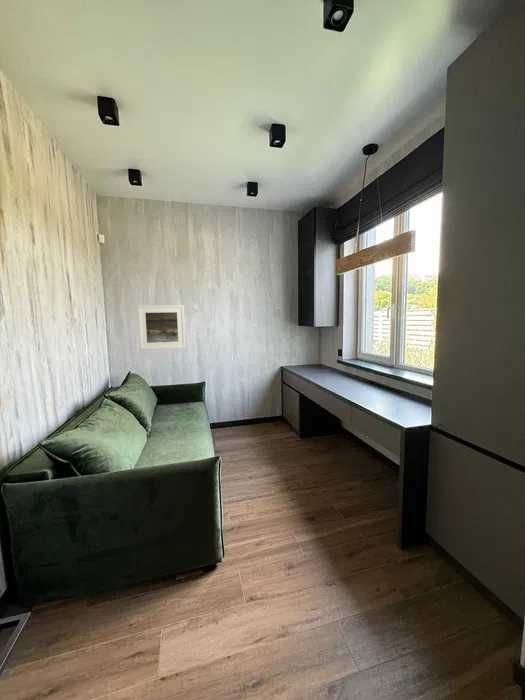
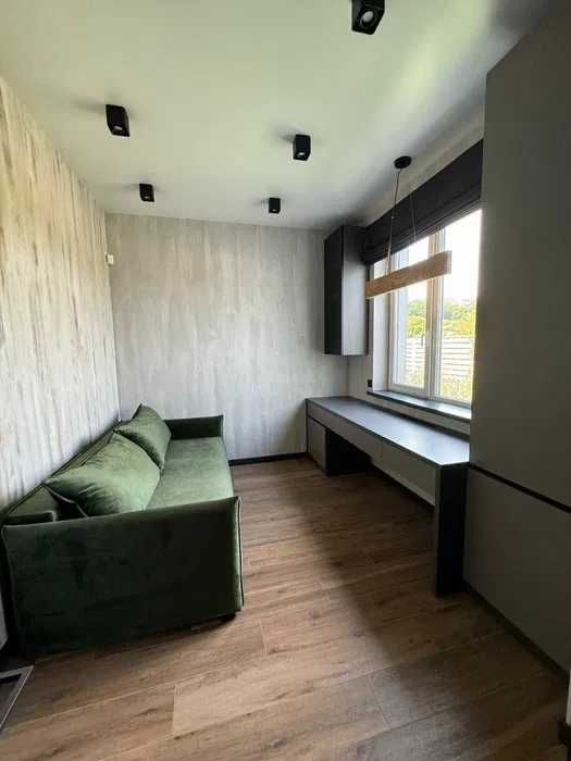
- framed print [136,304,187,351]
